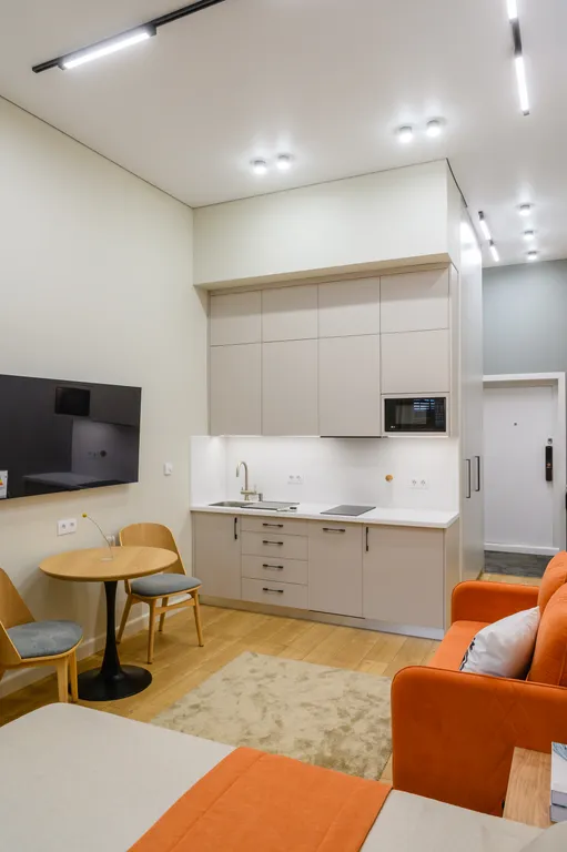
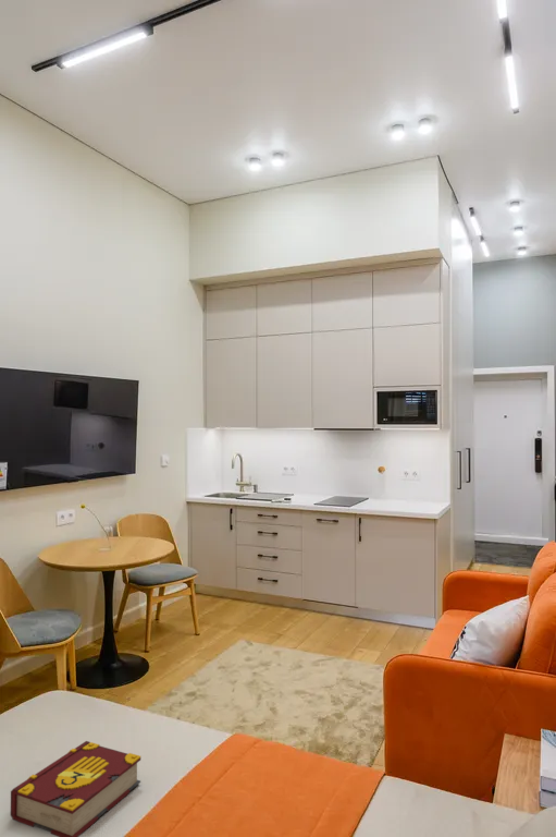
+ book [10,740,141,837]
